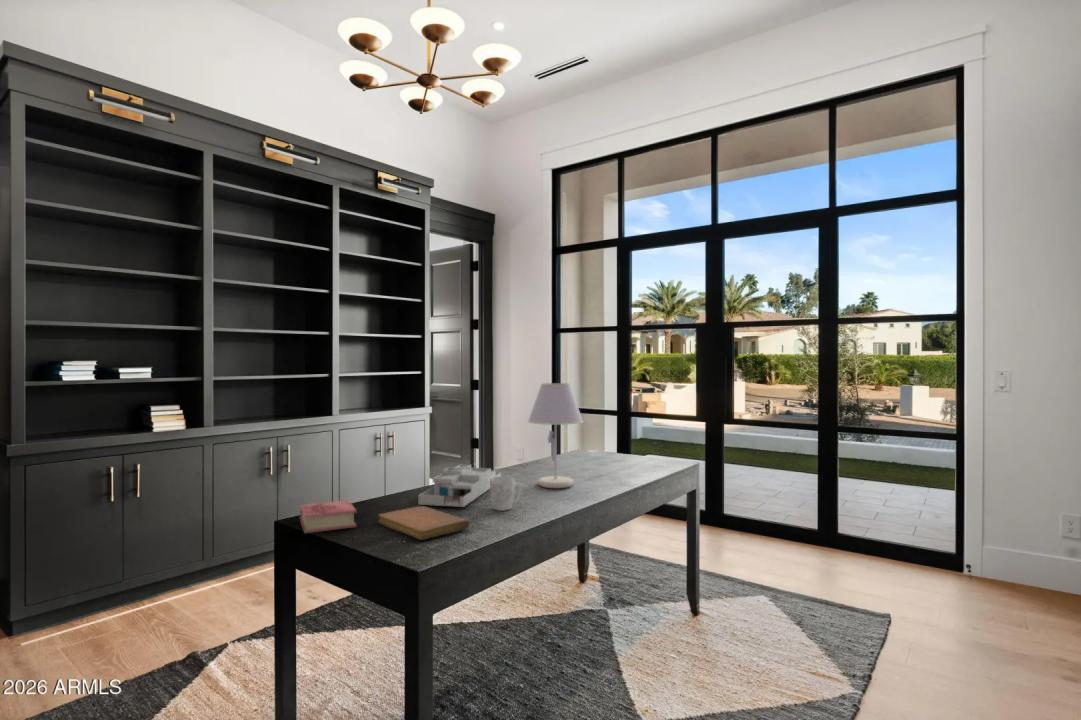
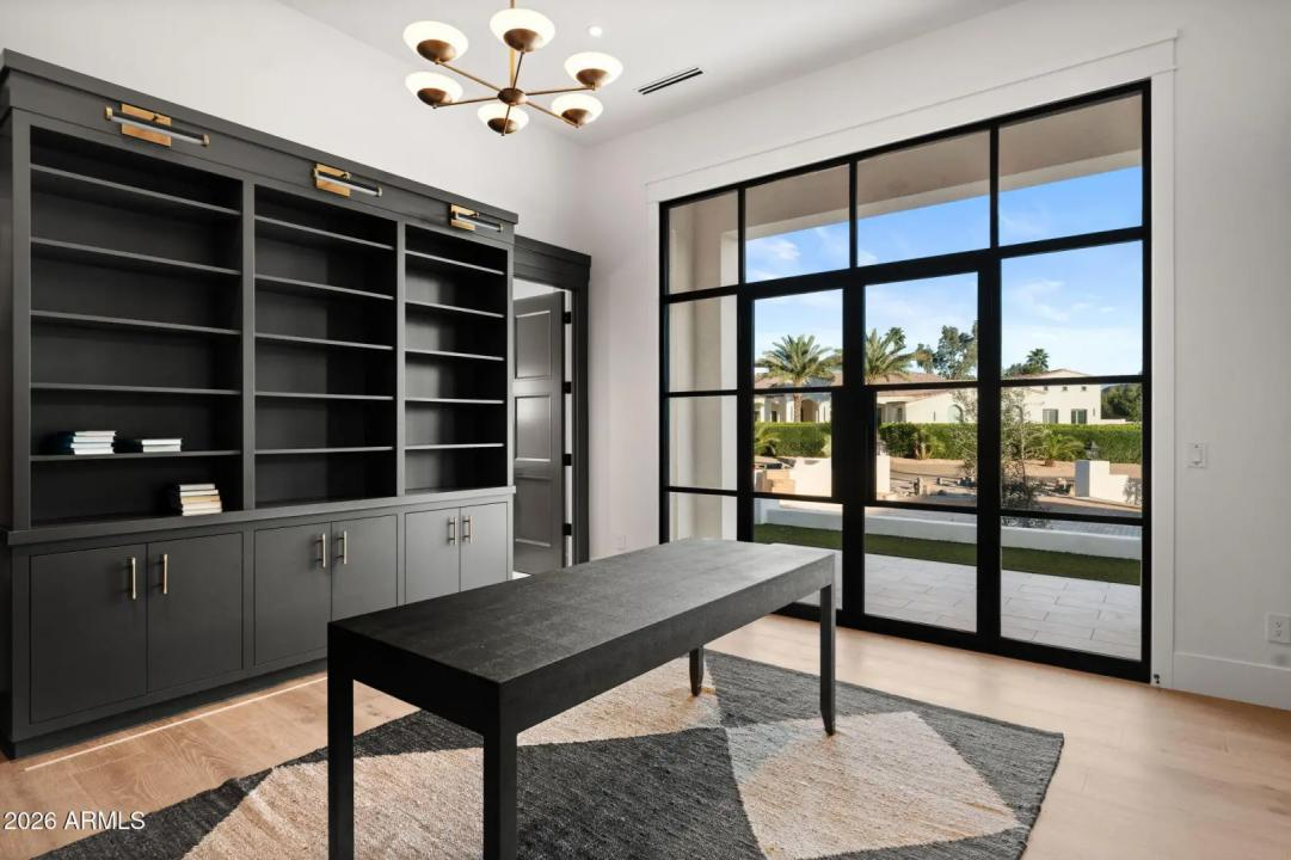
- table lamp [527,382,584,489]
- notebook [377,505,470,541]
- mug [489,475,523,512]
- book [299,499,357,534]
- desk organizer [418,463,502,508]
